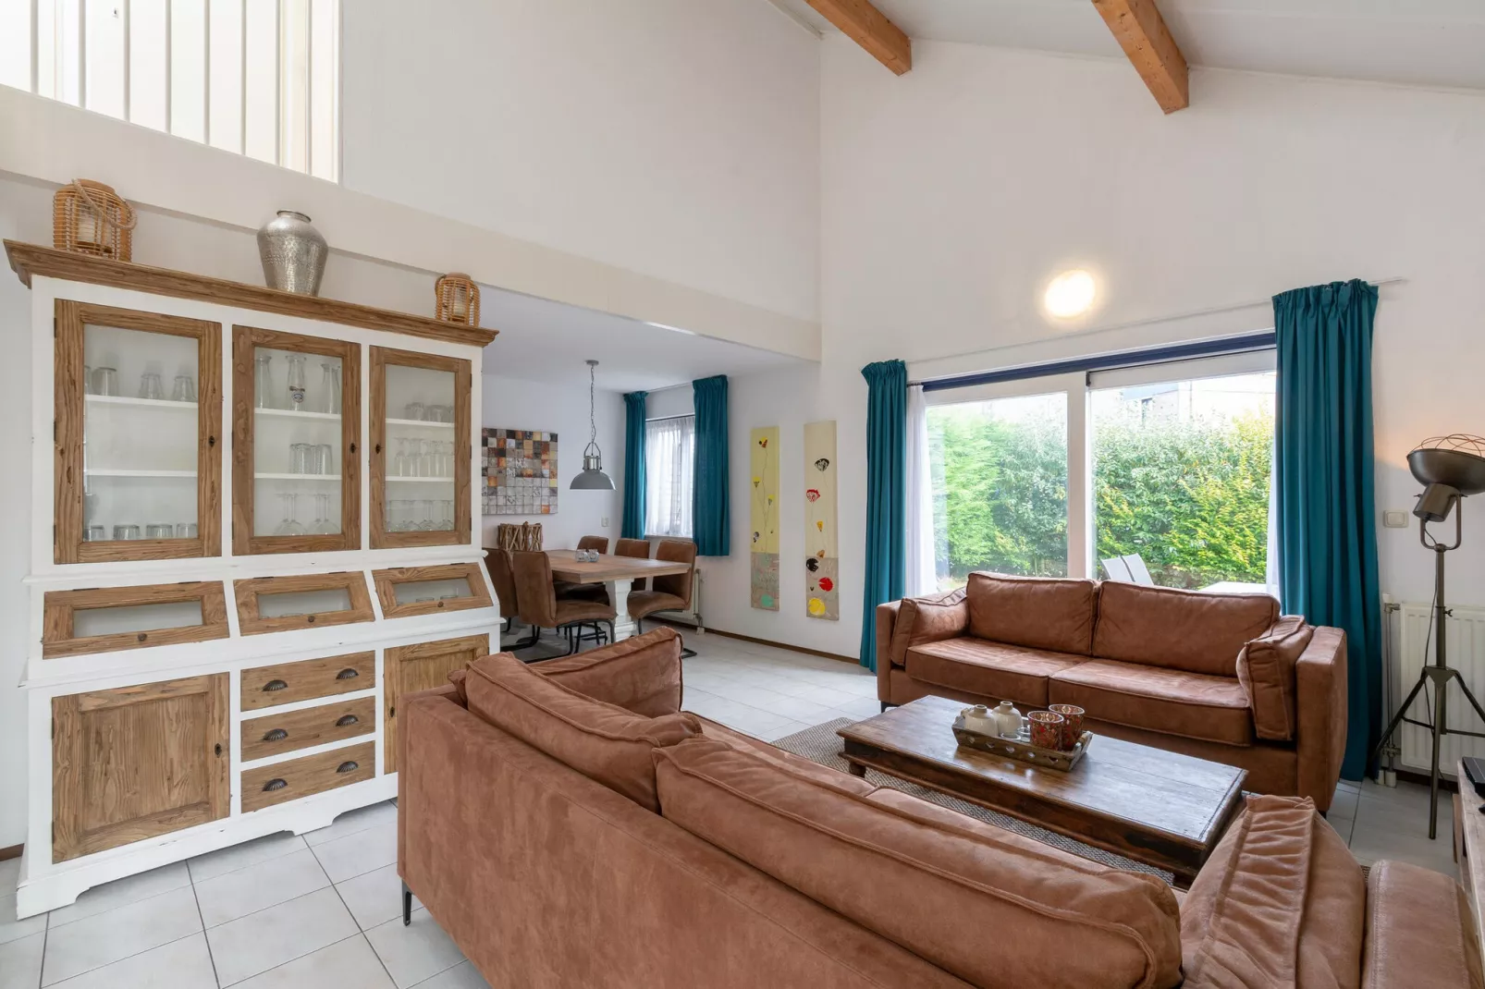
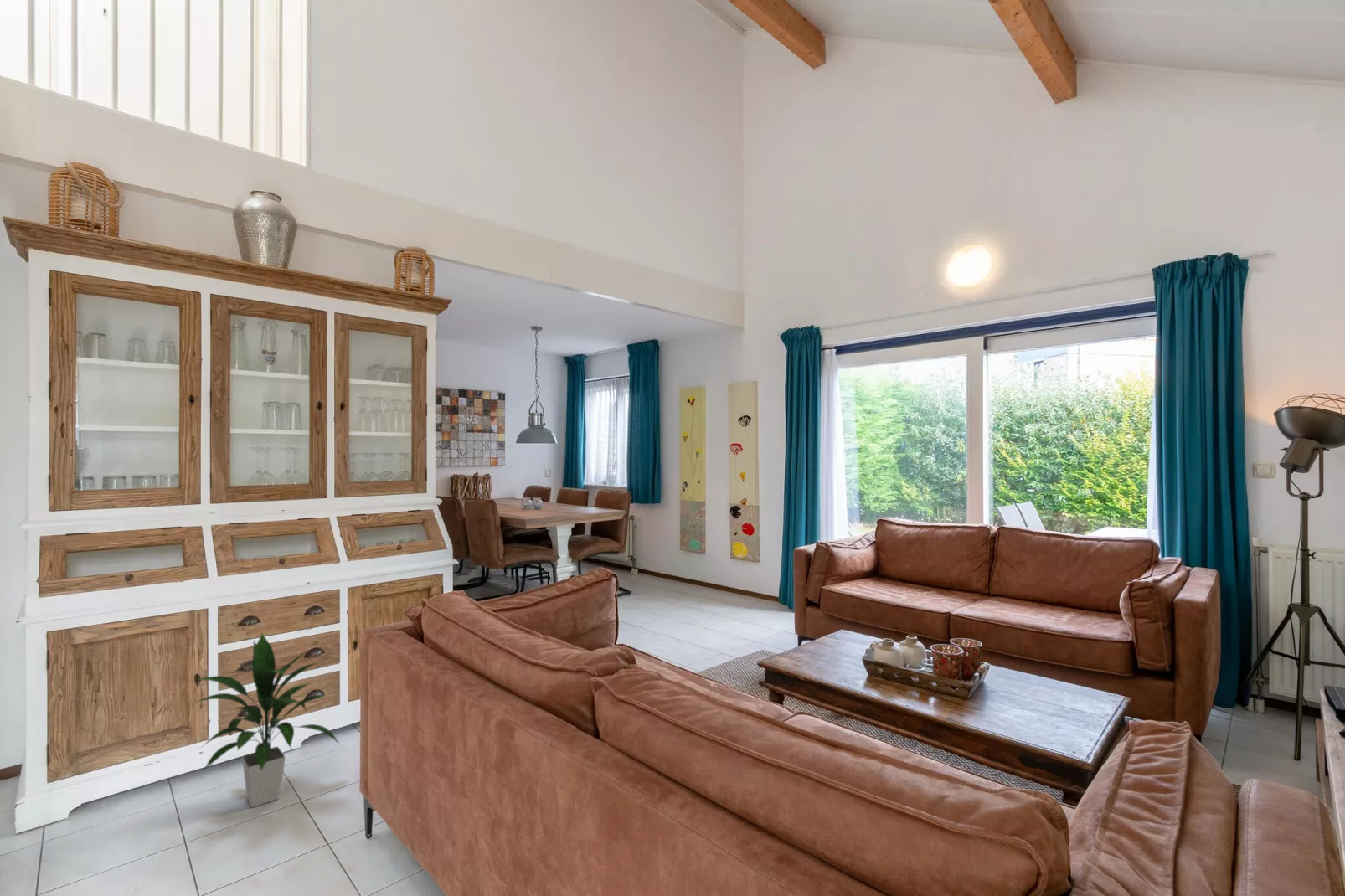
+ indoor plant [193,631,342,808]
